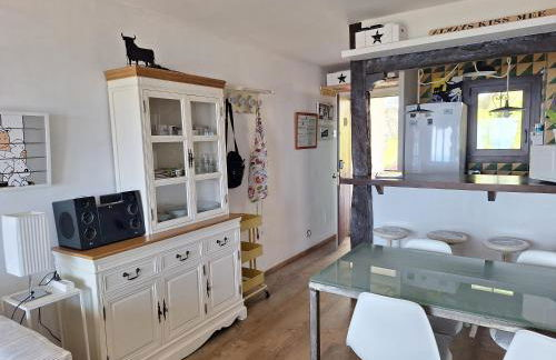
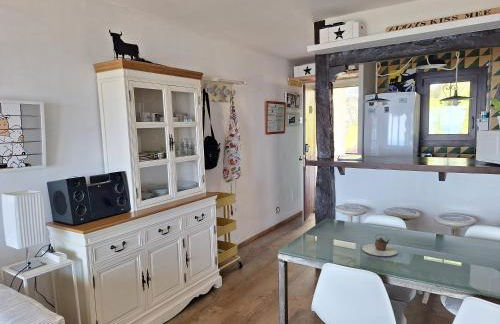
+ teapot [361,233,399,257]
